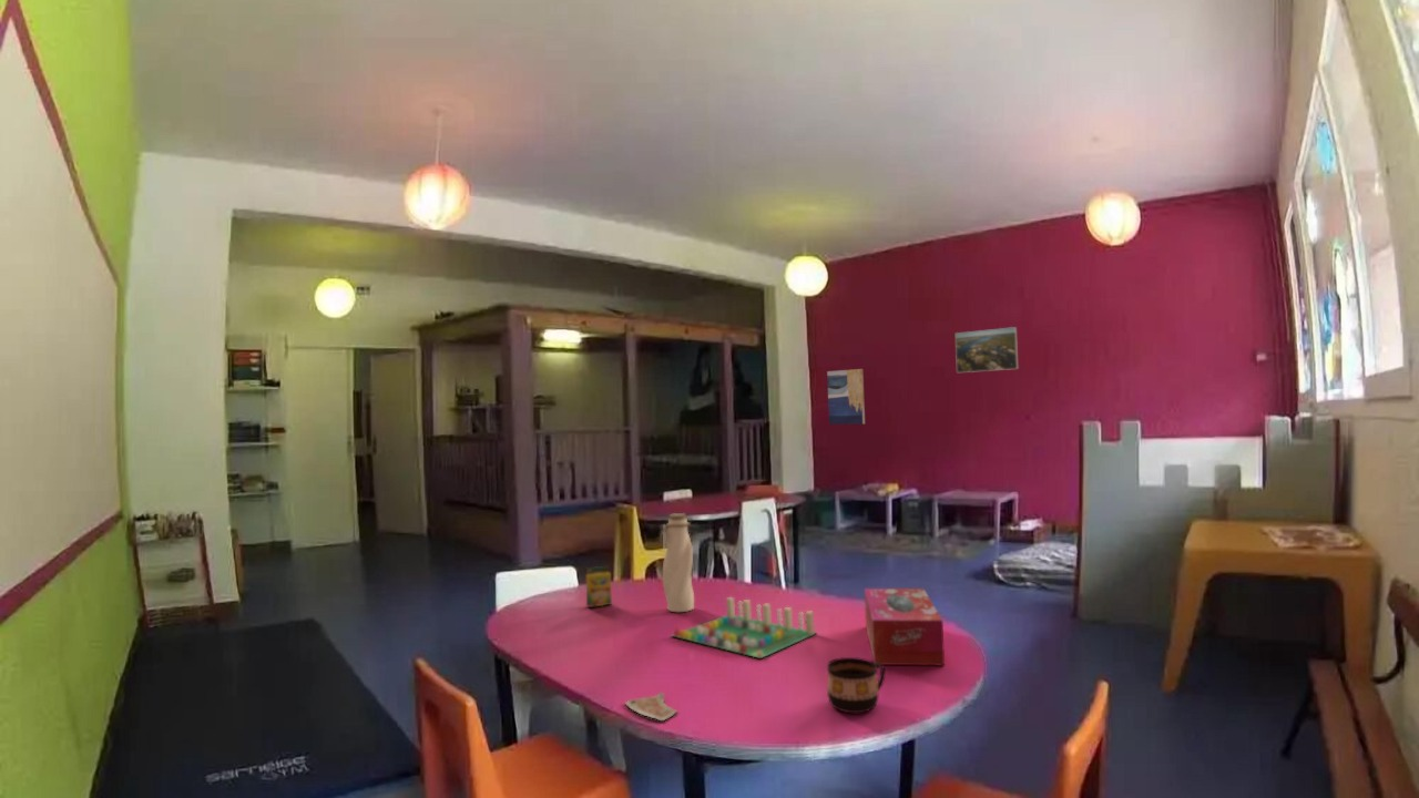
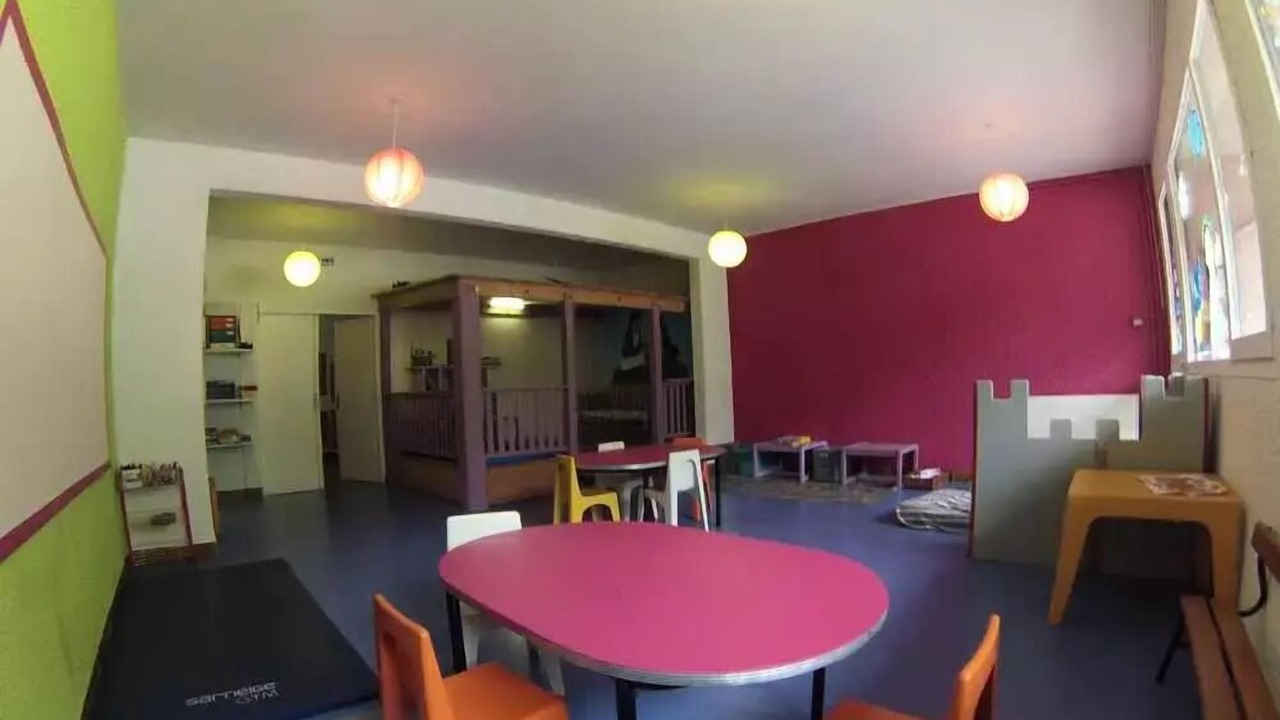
- paper cup [624,692,678,722]
- water bottle [659,512,695,613]
- wall art [826,368,866,426]
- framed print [954,326,1020,374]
- tissue box [864,587,946,666]
- crayon box [585,564,613,608]
- board game [670,596,818,659]
- cup [826,656,887,714]
